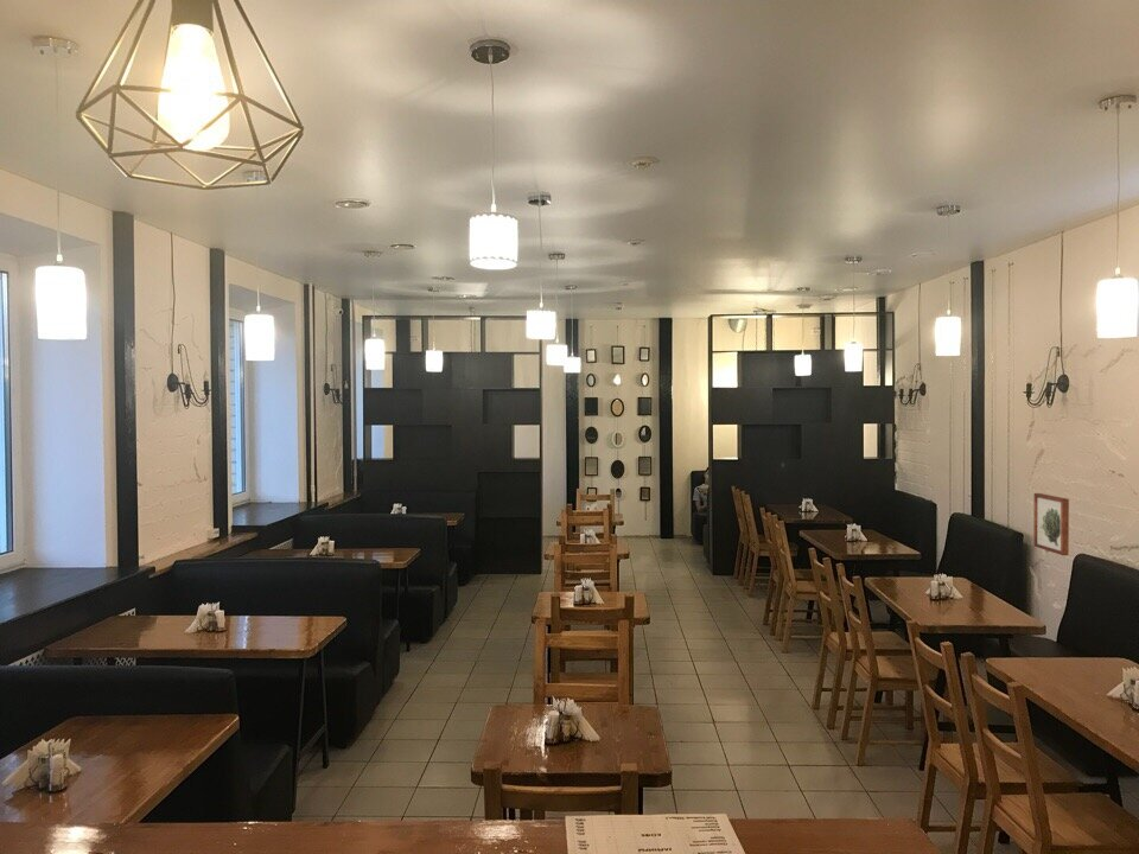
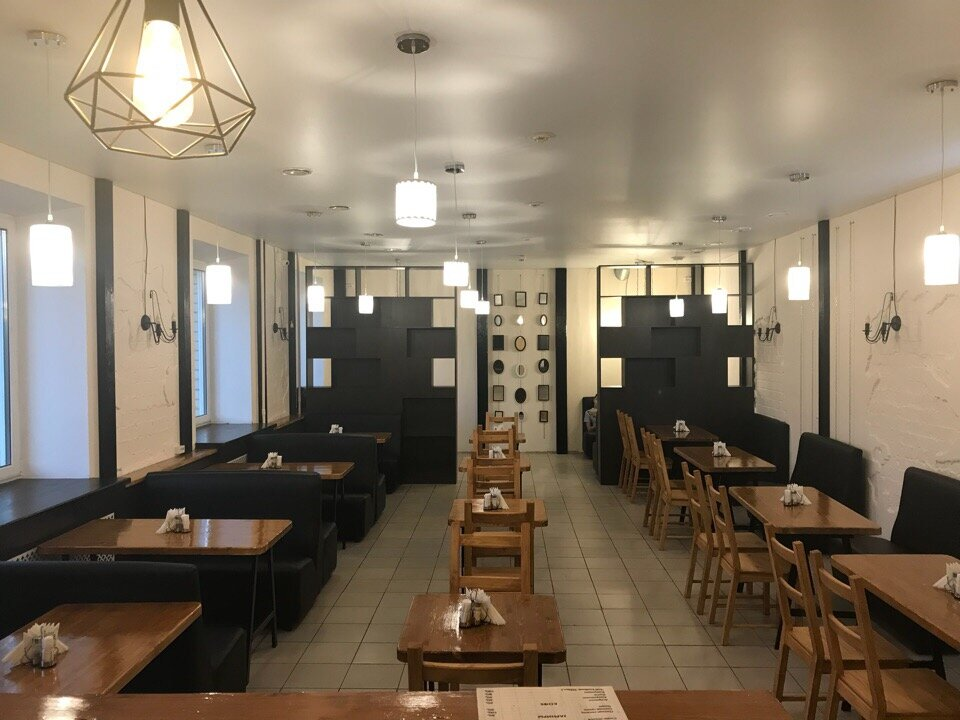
- wall art [1032,492,1070,556]
